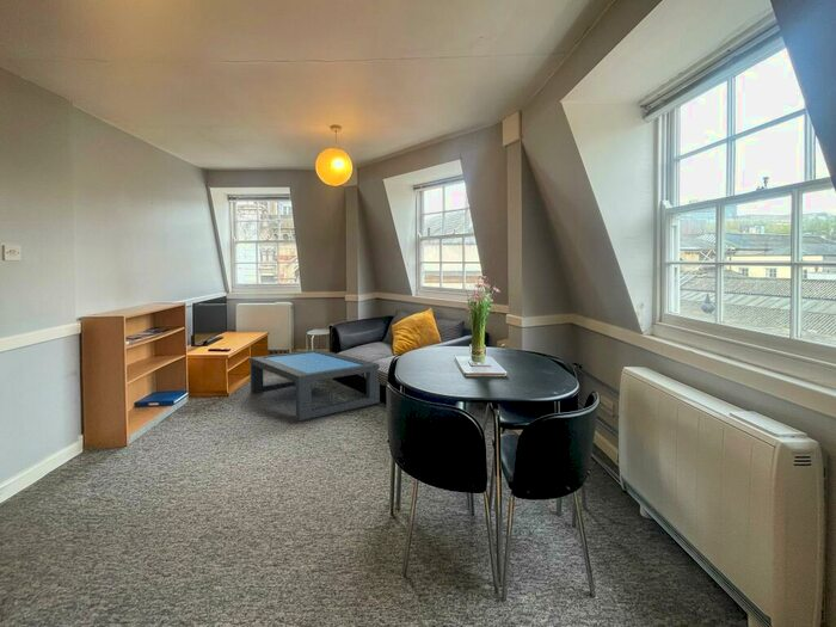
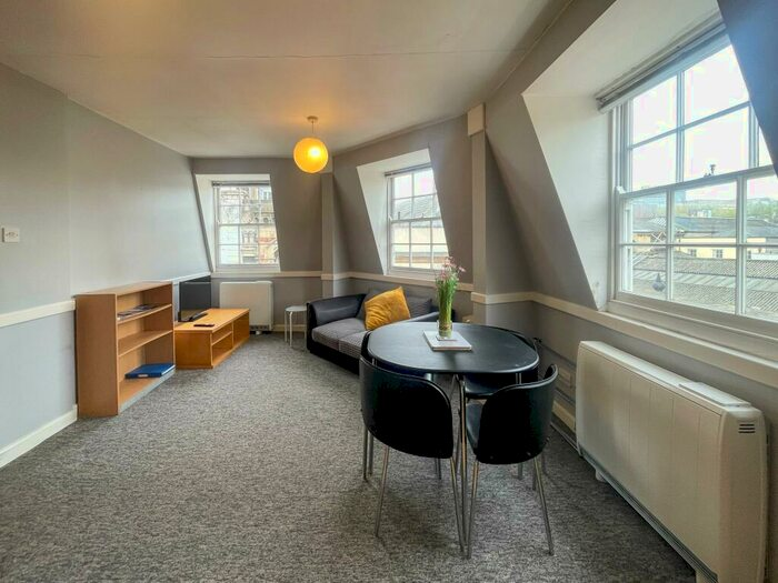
- coffee table [248,349,381,422]
